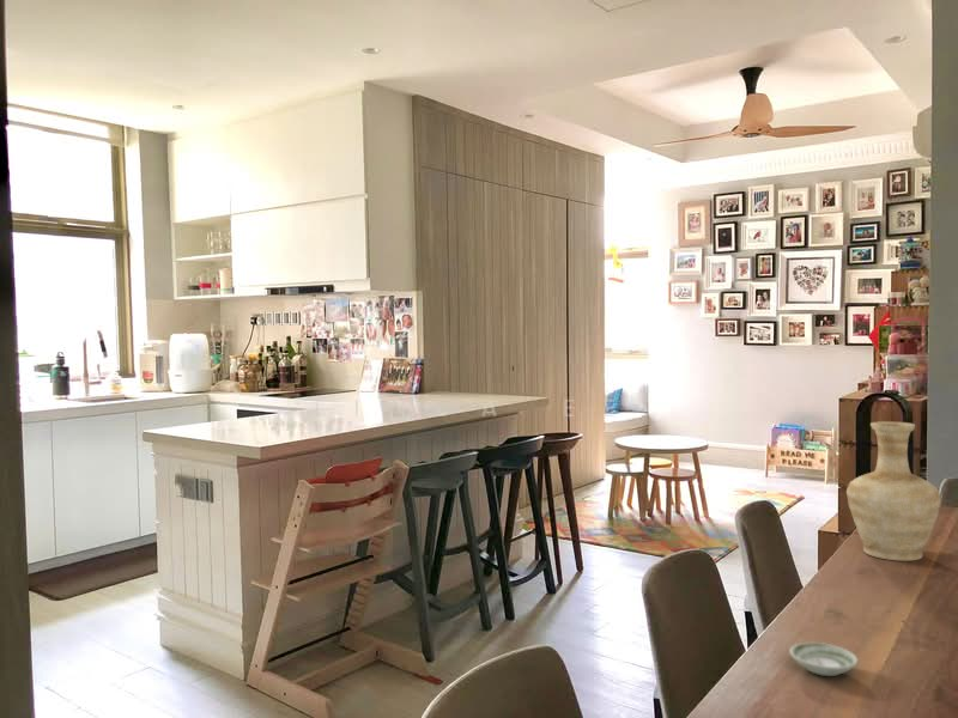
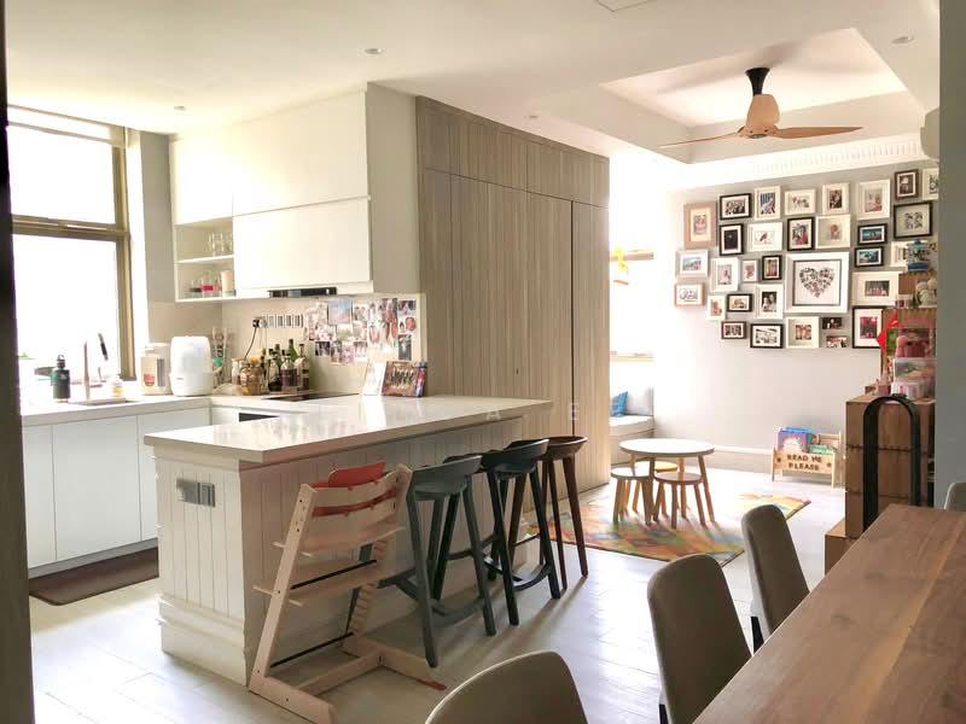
- saucer [788,641,859,677]
- vase [845,420,942,562]
